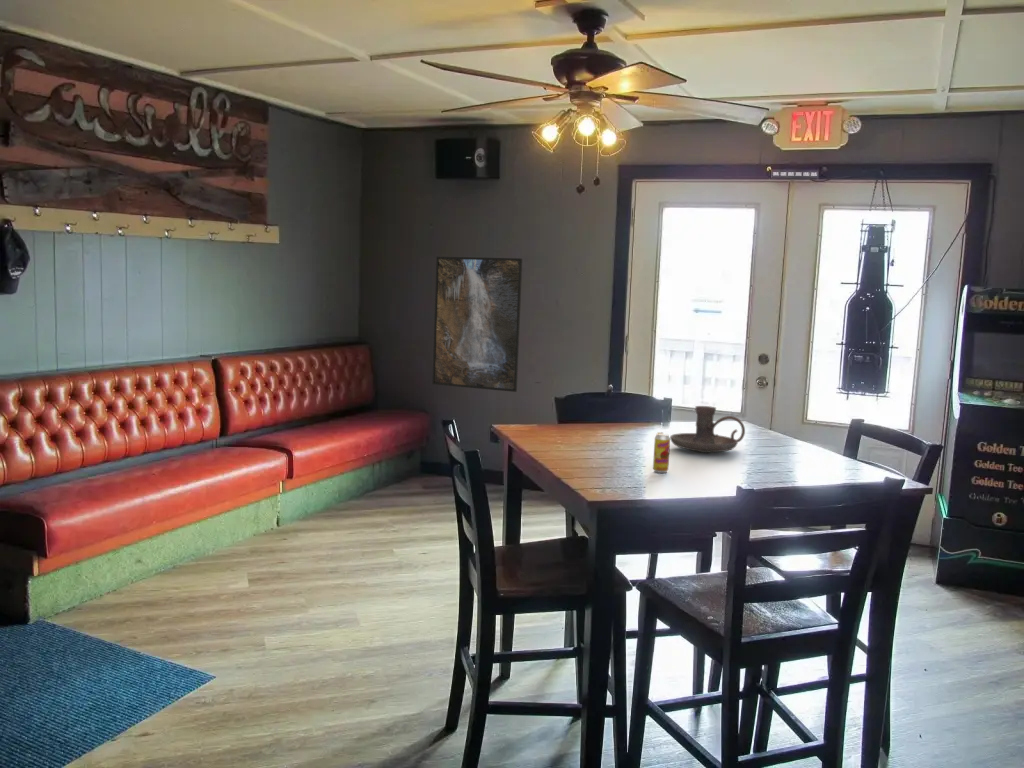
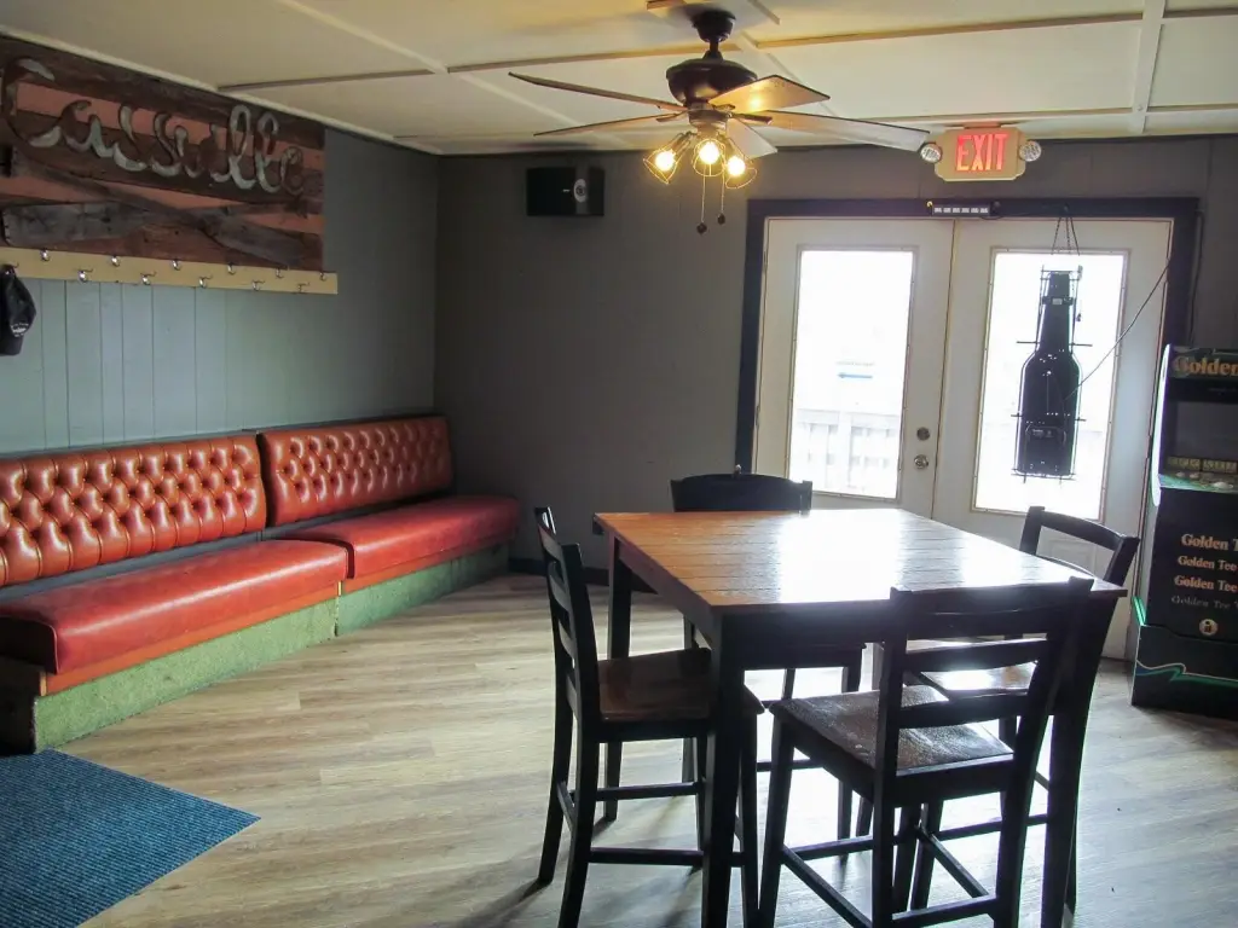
- candle holder [669,405,746,453]
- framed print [431,255,523,393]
- beverage can [652,431,671,474]
